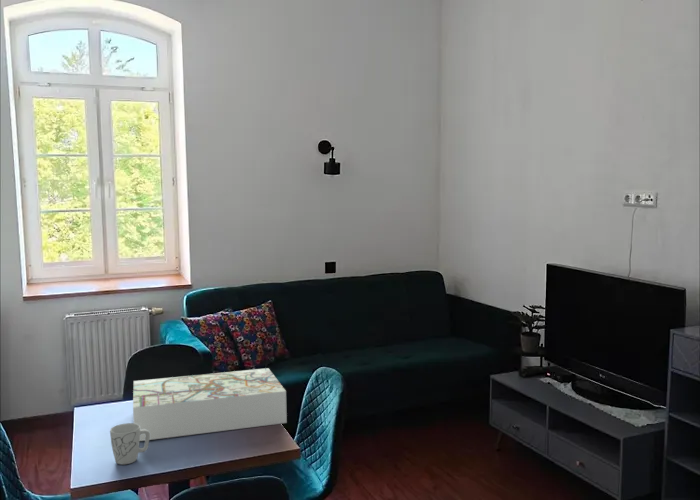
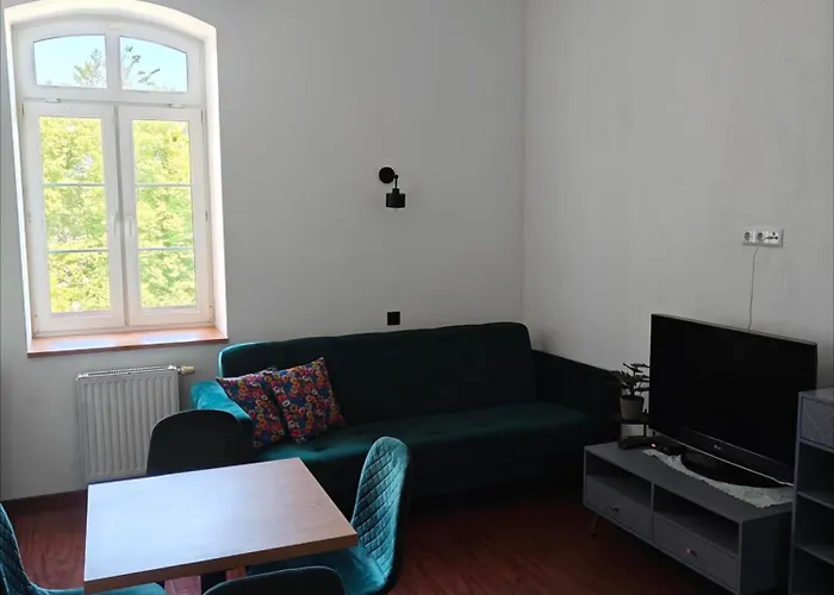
- mug [109,422,150,465]
- board game [132,367,288,442]
